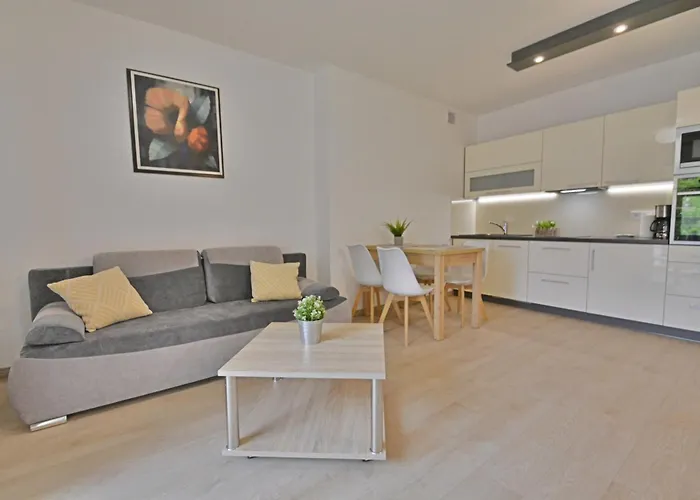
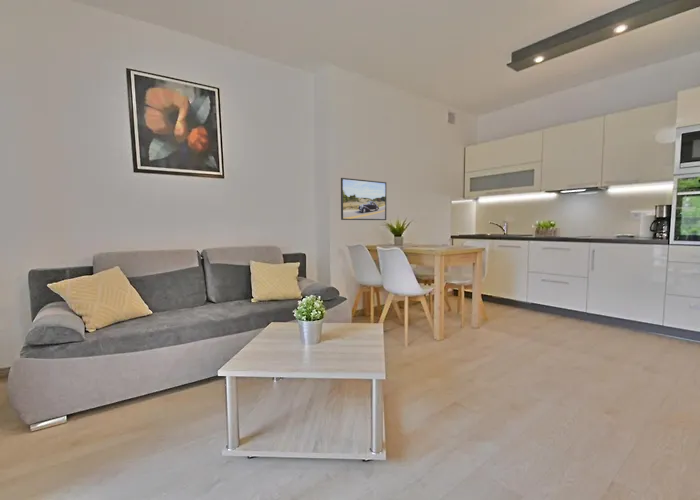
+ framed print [340,177,387,221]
